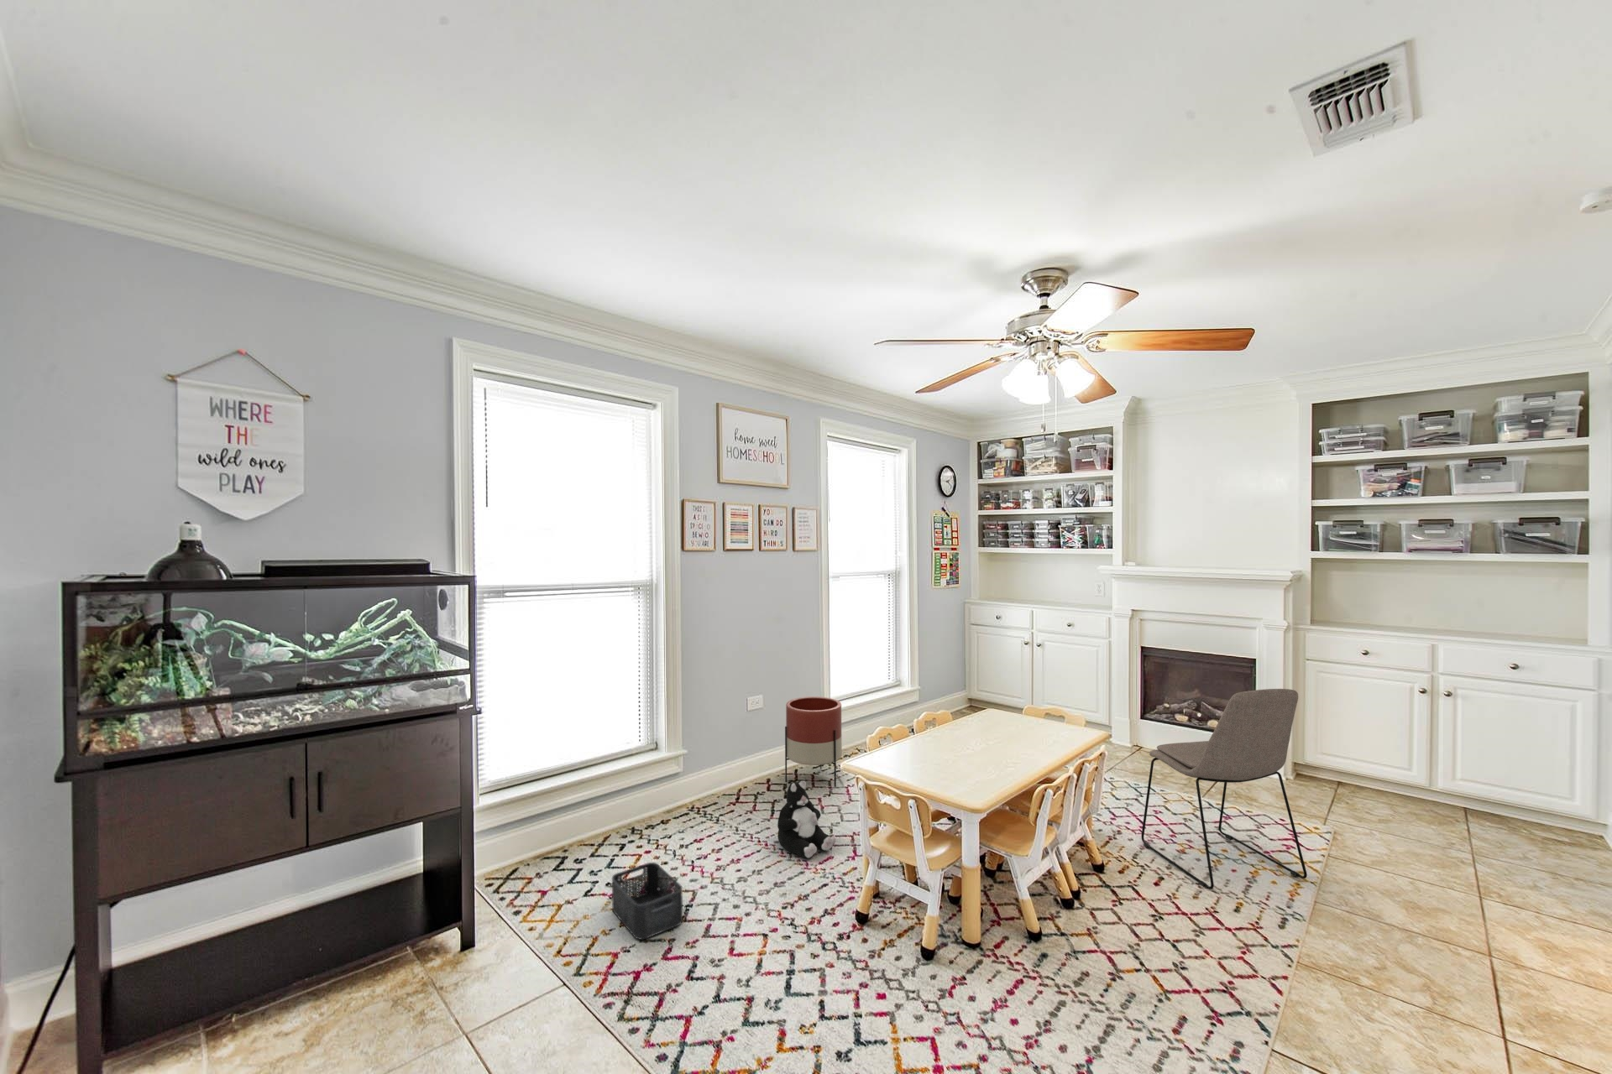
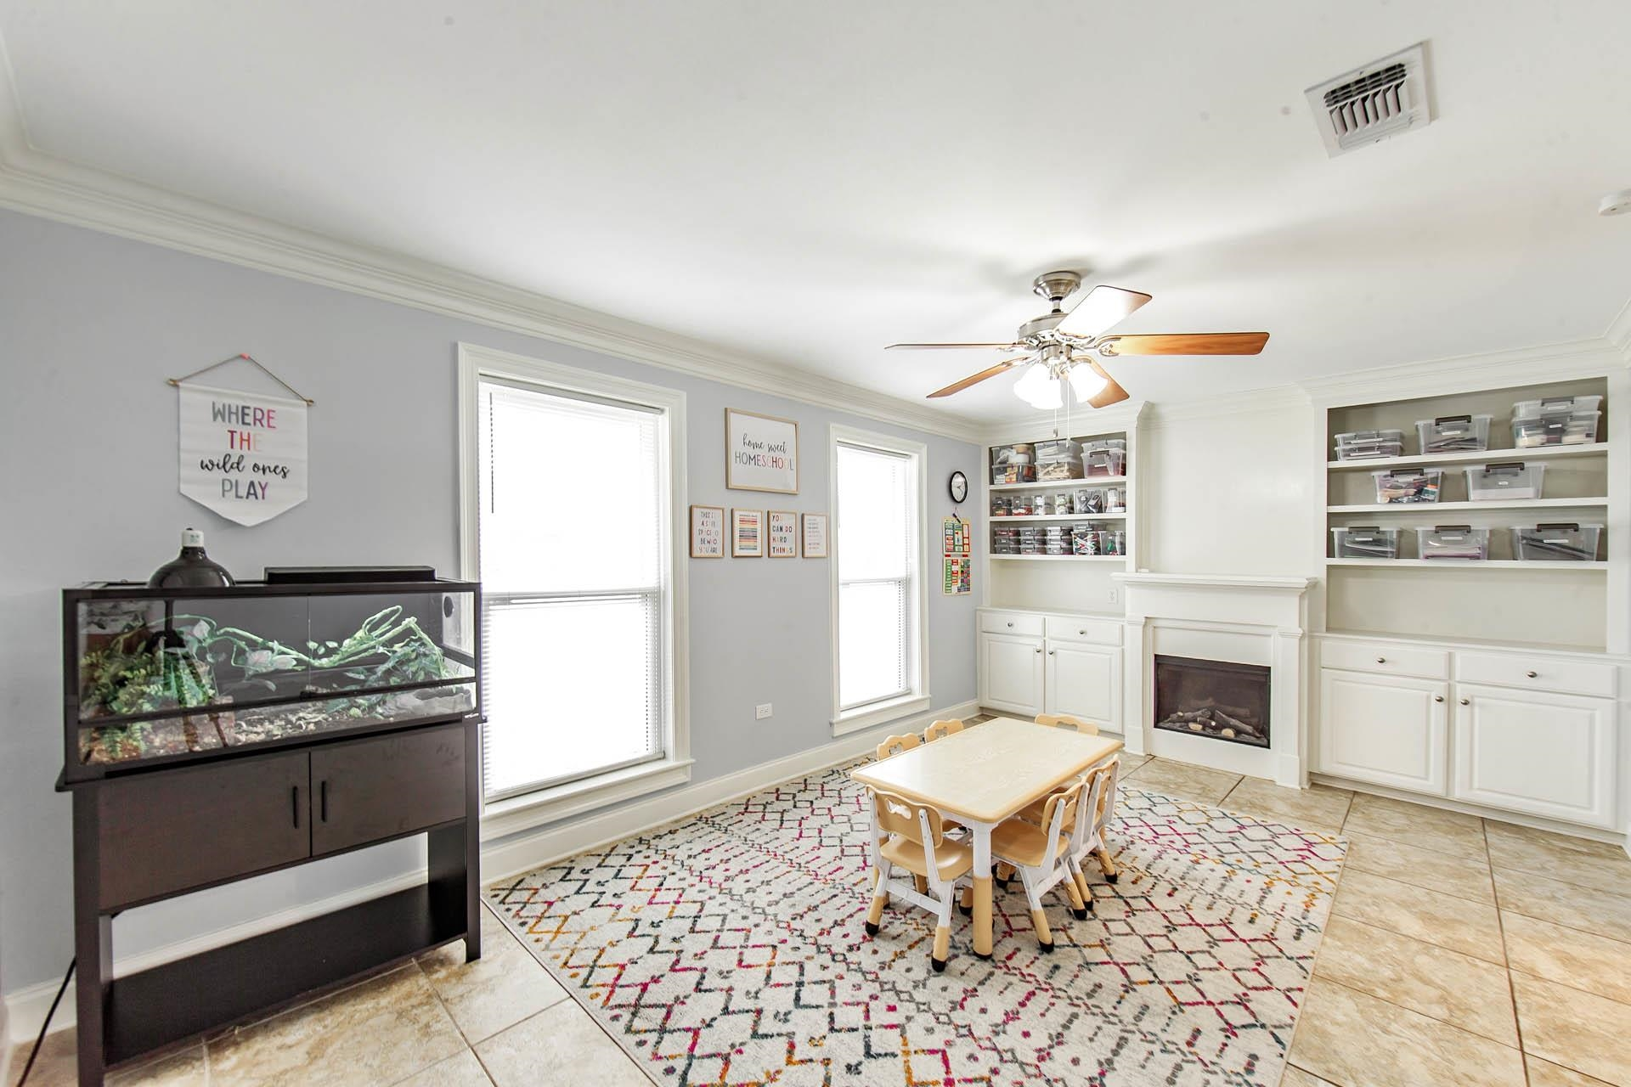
- storage bin [612,862,684,941]
- planter [784,695,843,788]
- plush toy [776,779,837,859]
- chair [1141,688,1309,891]
